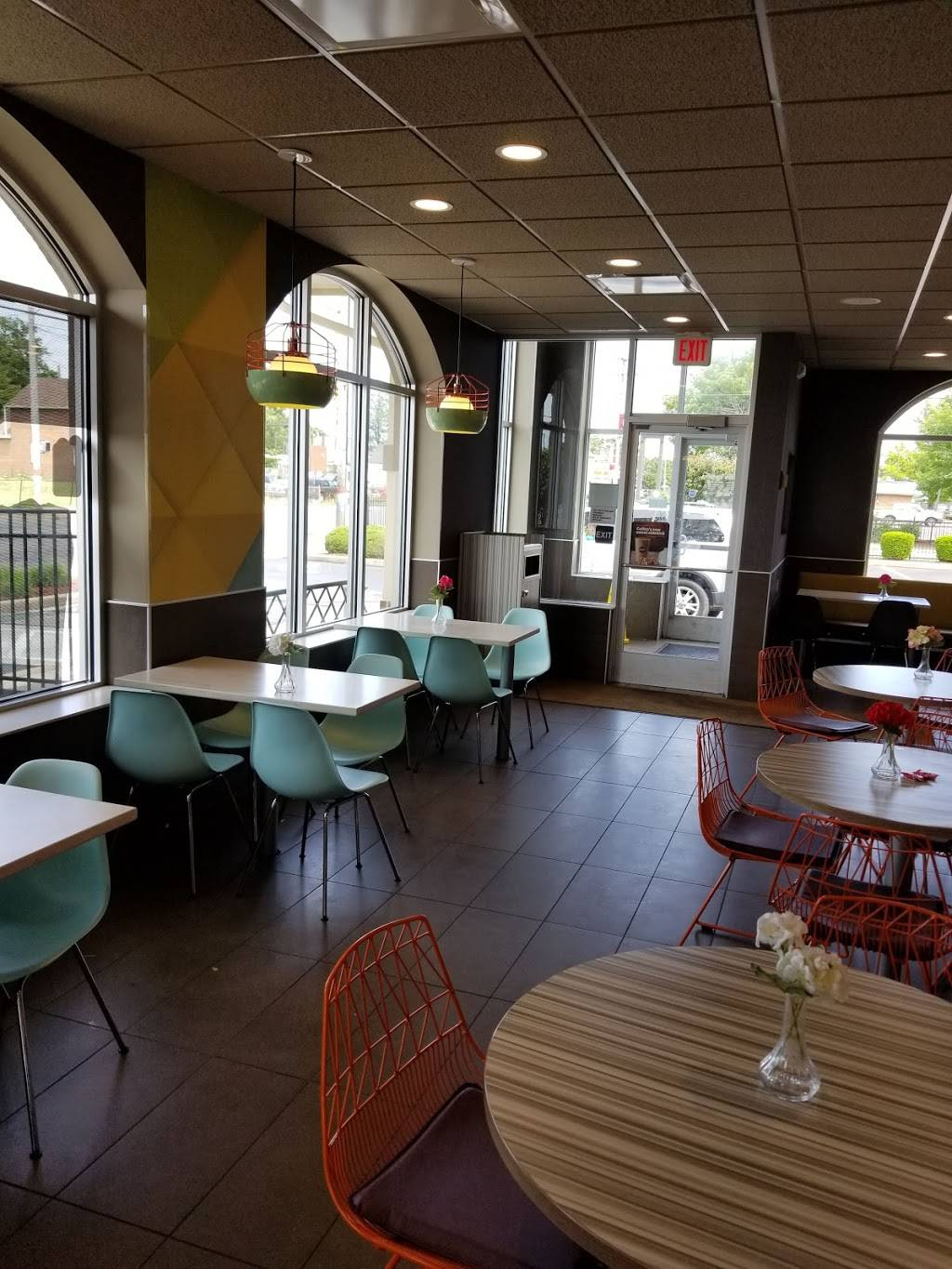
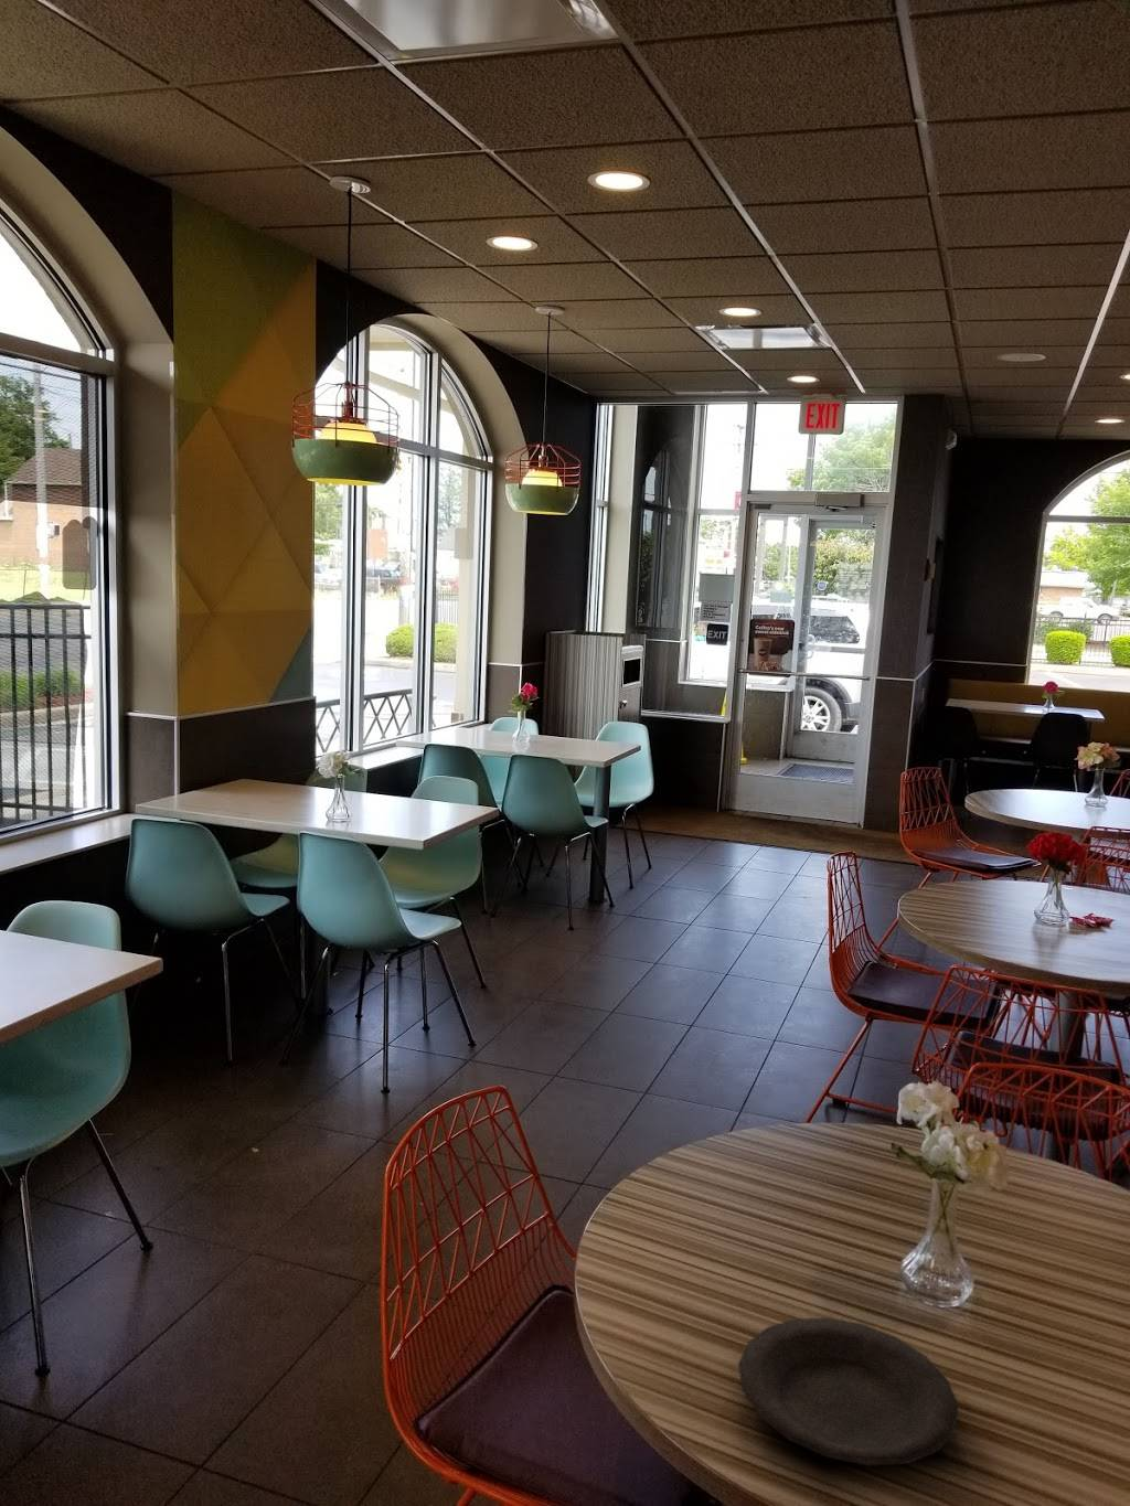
+ plate [737,1316,960,1467]
